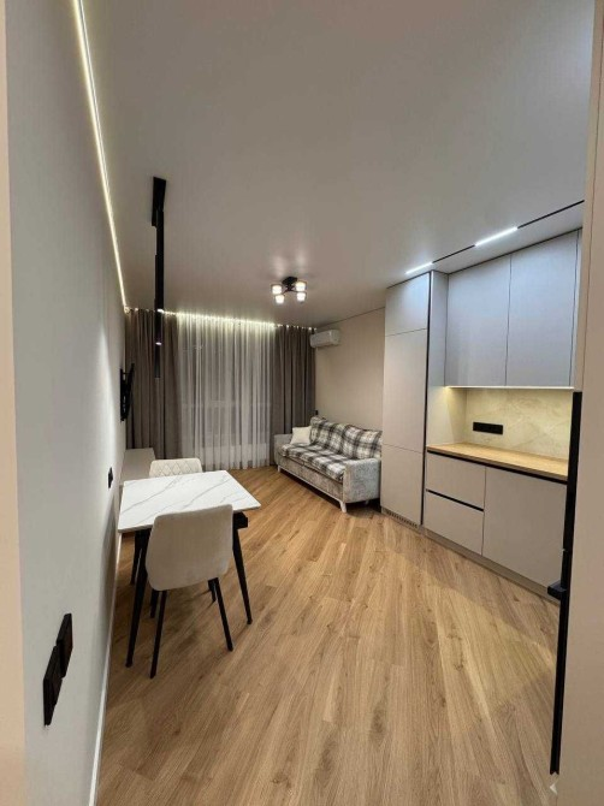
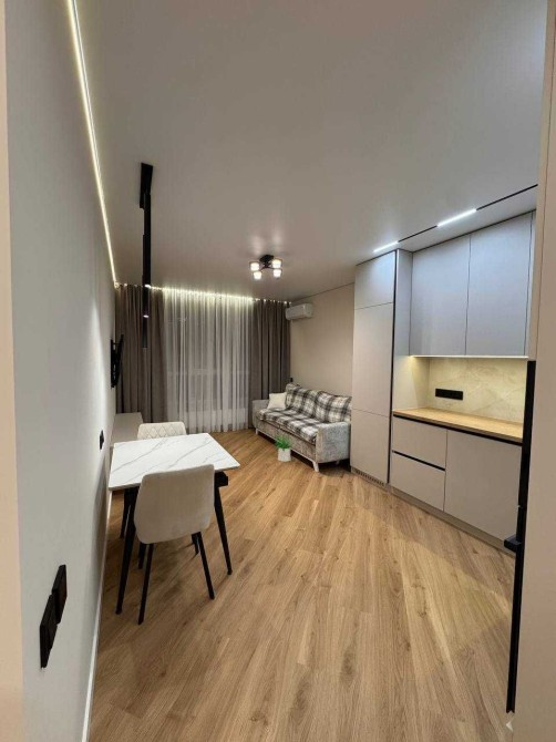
+ potted plant [274,433,297,463]
